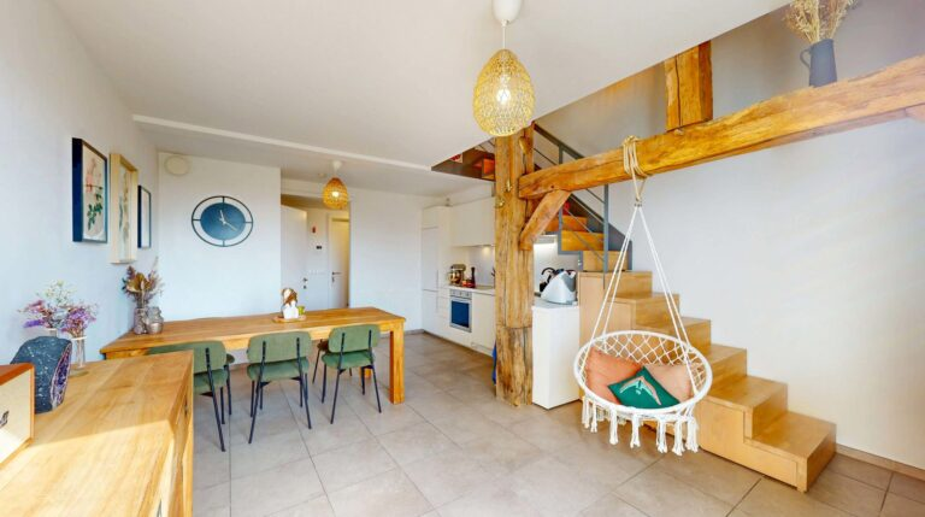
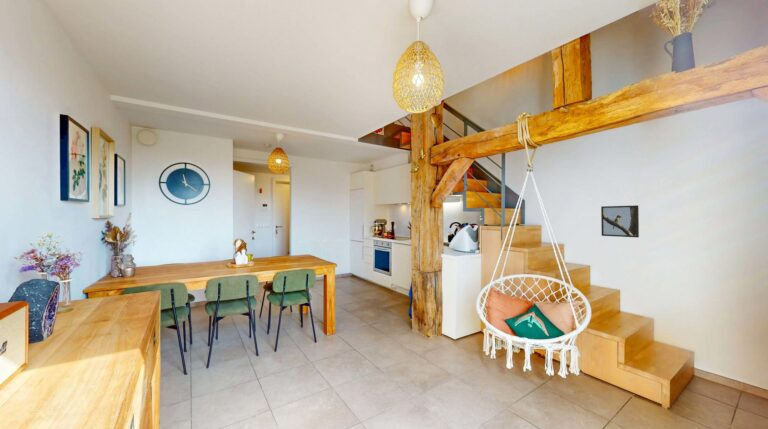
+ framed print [600,204,640,238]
